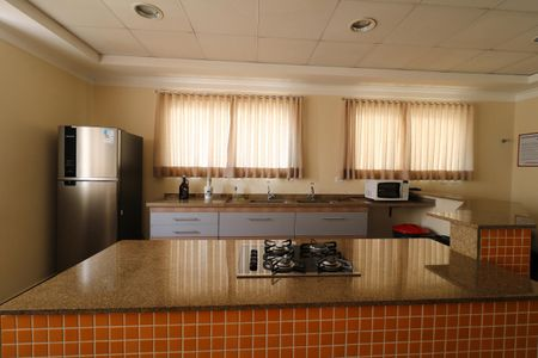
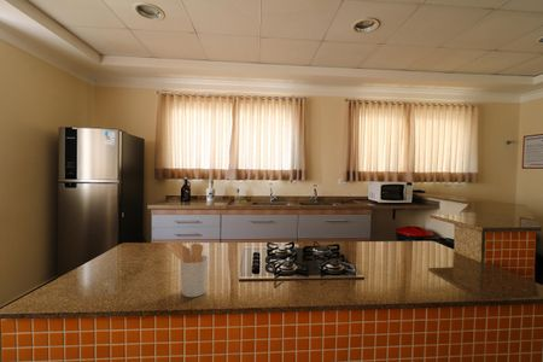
+ utensil holder [165,240,210,298]
